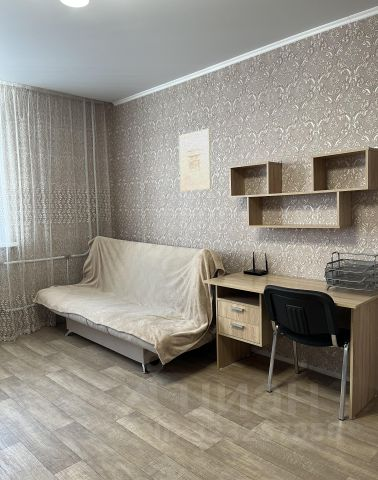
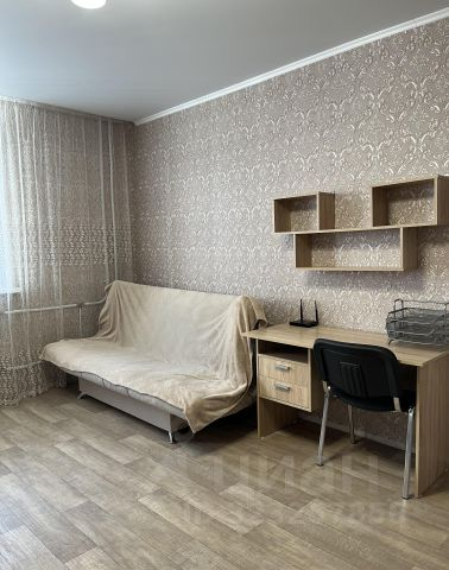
- wall art [178,128,212,192]
